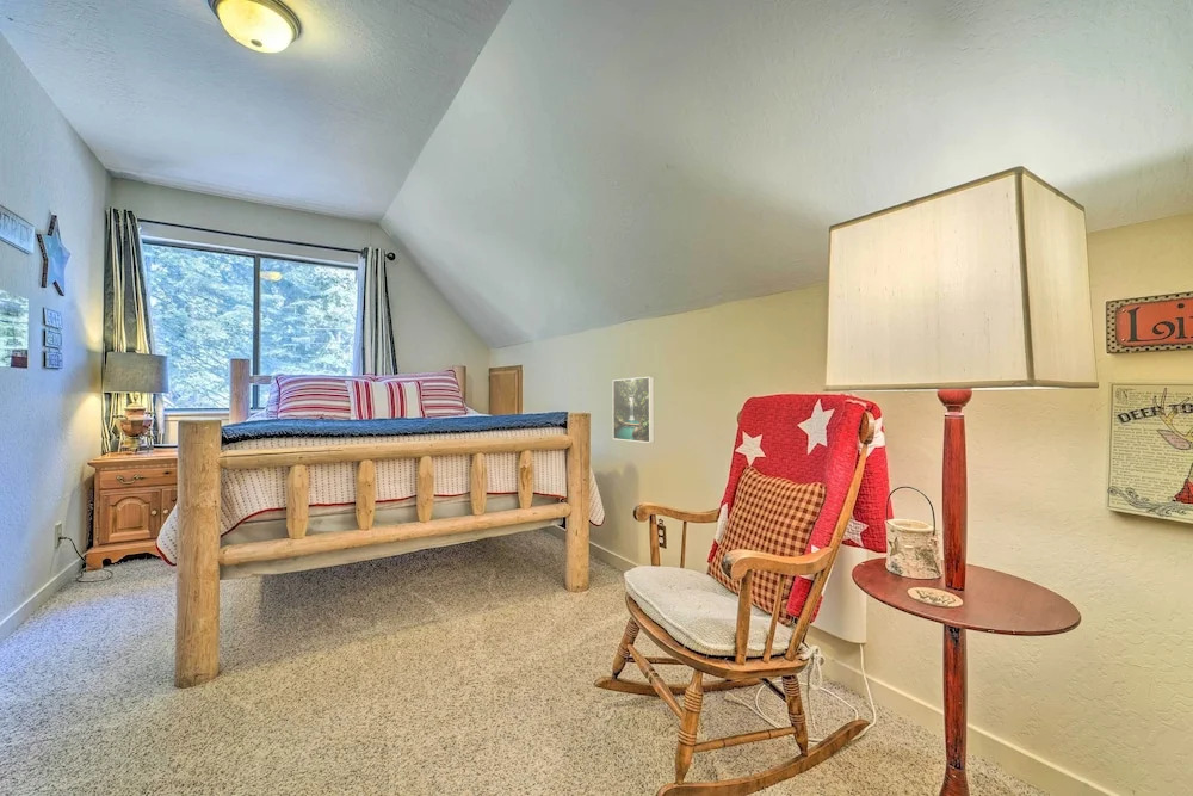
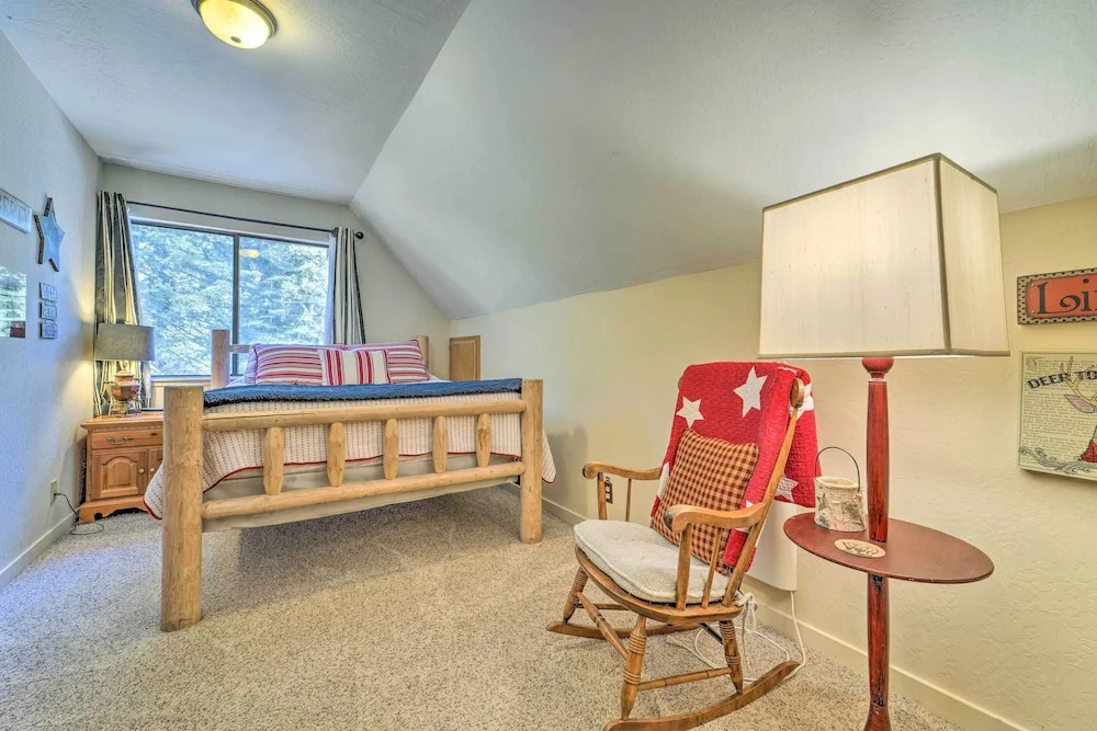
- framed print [612,376,655,444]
